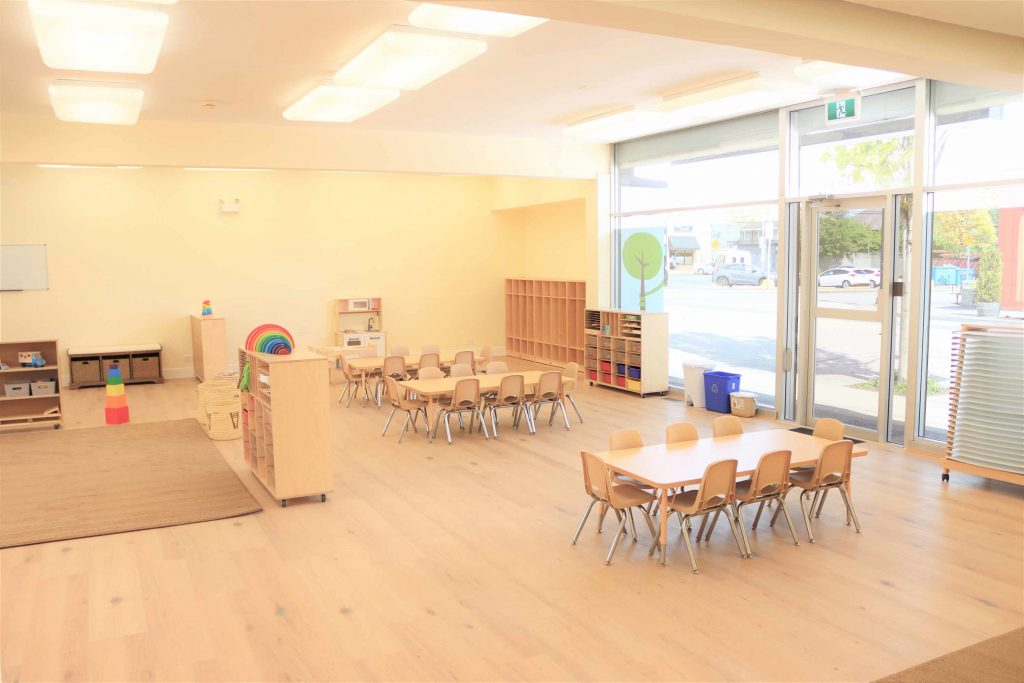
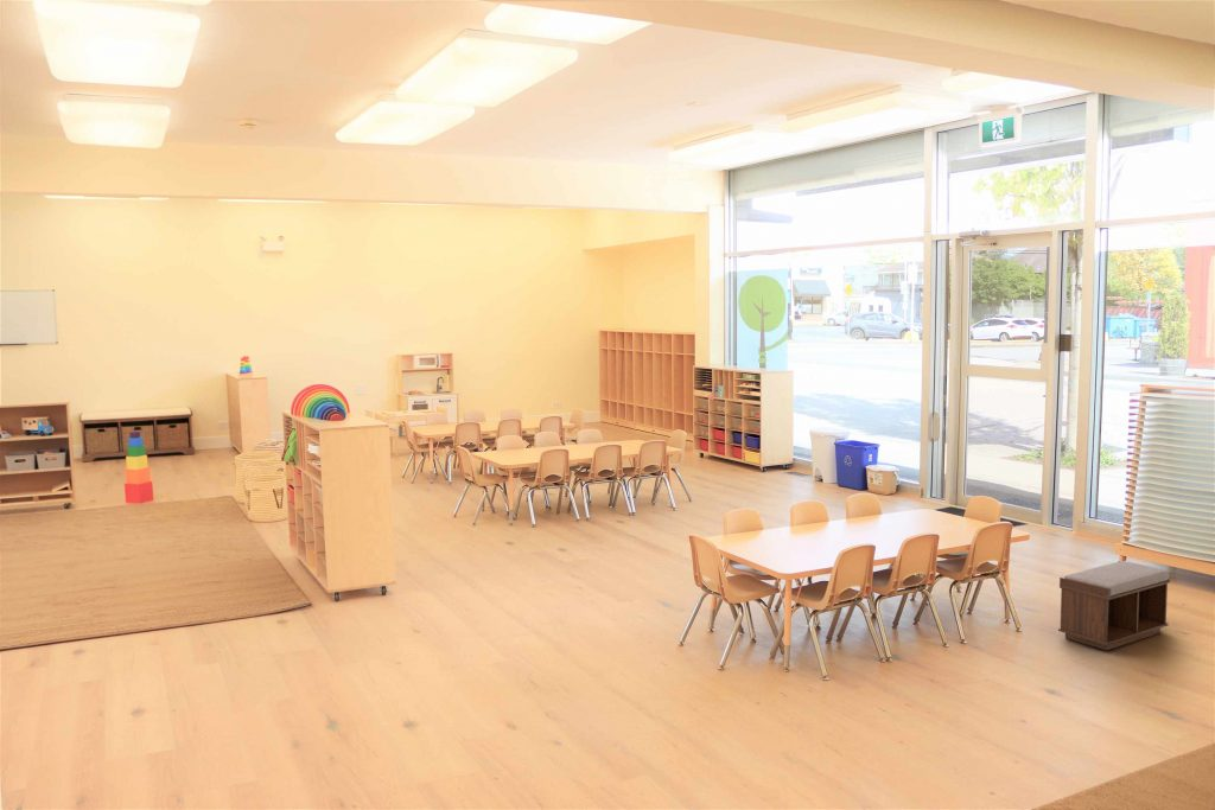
+ bench [1057,560,1171,651]
